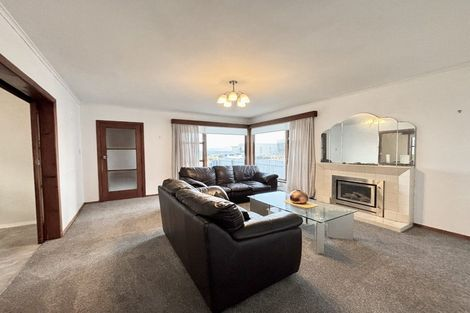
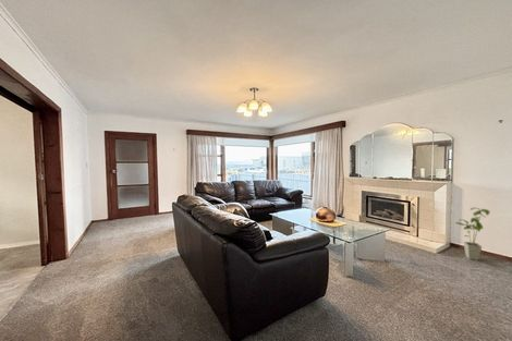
+ house plant [454,207,491,261]
